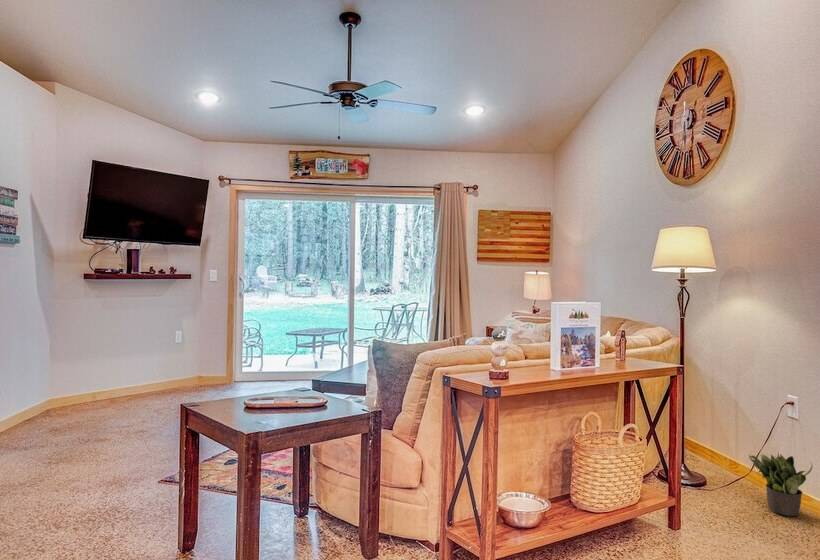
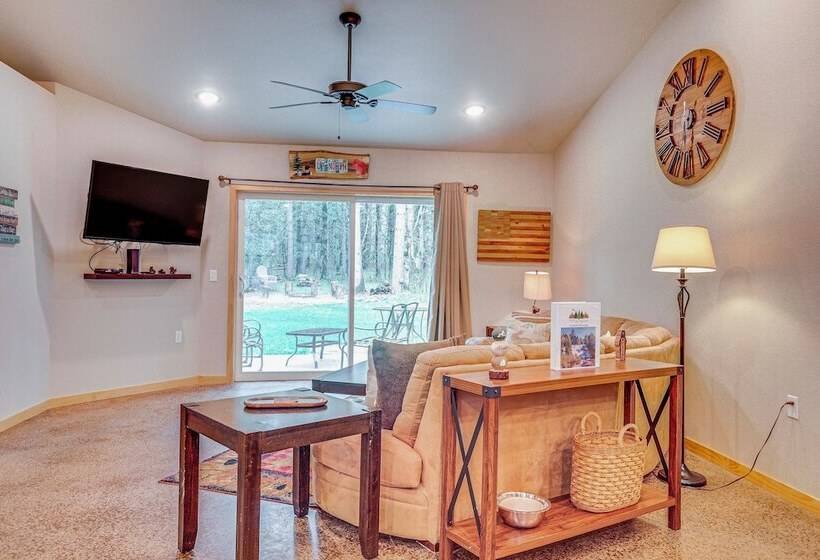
- potted plant [748,451,814,517]
